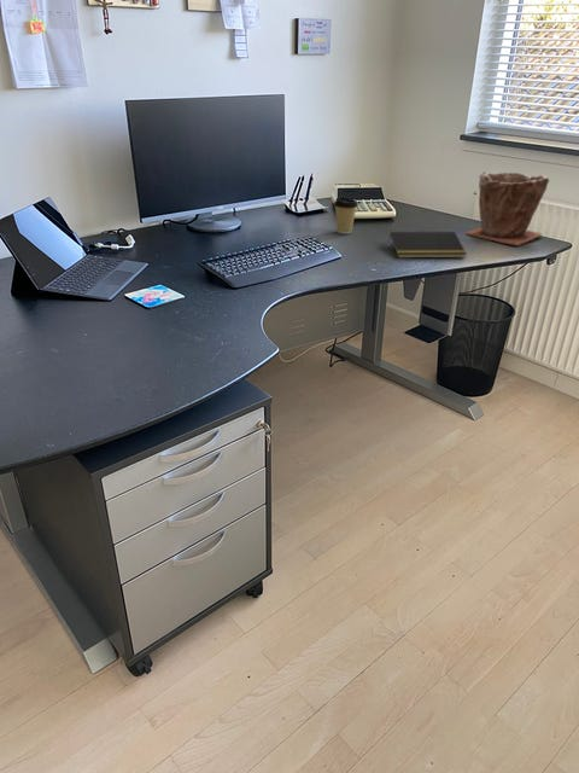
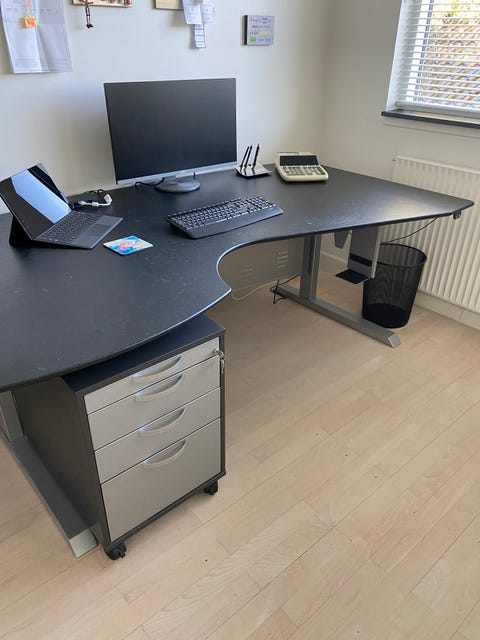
- coffee cup [333,196,359,236]
- plant pot [464,170,550,246]
- notepad [387,231,468,260]
